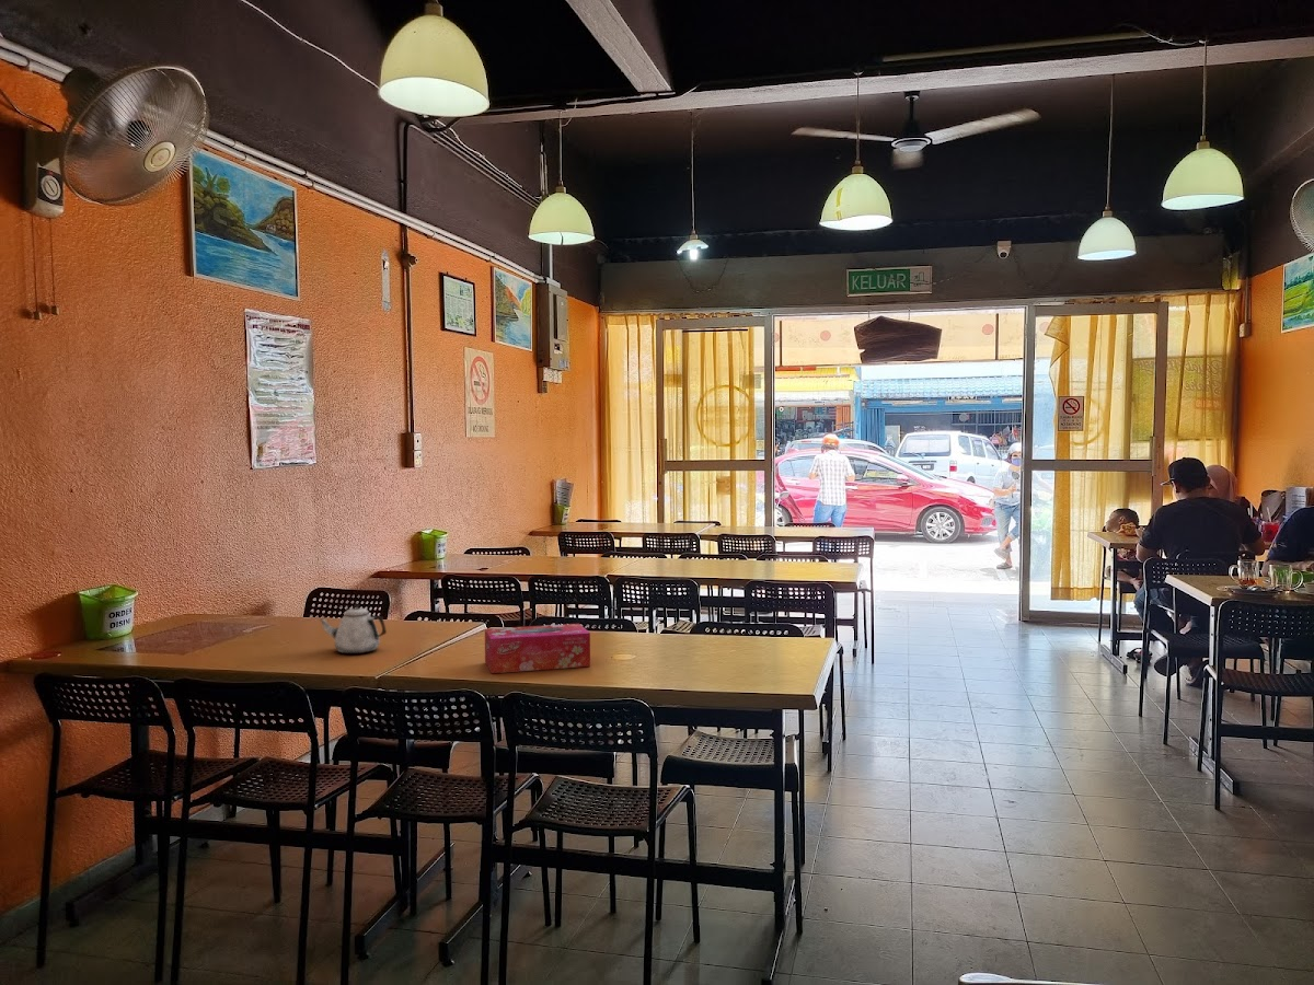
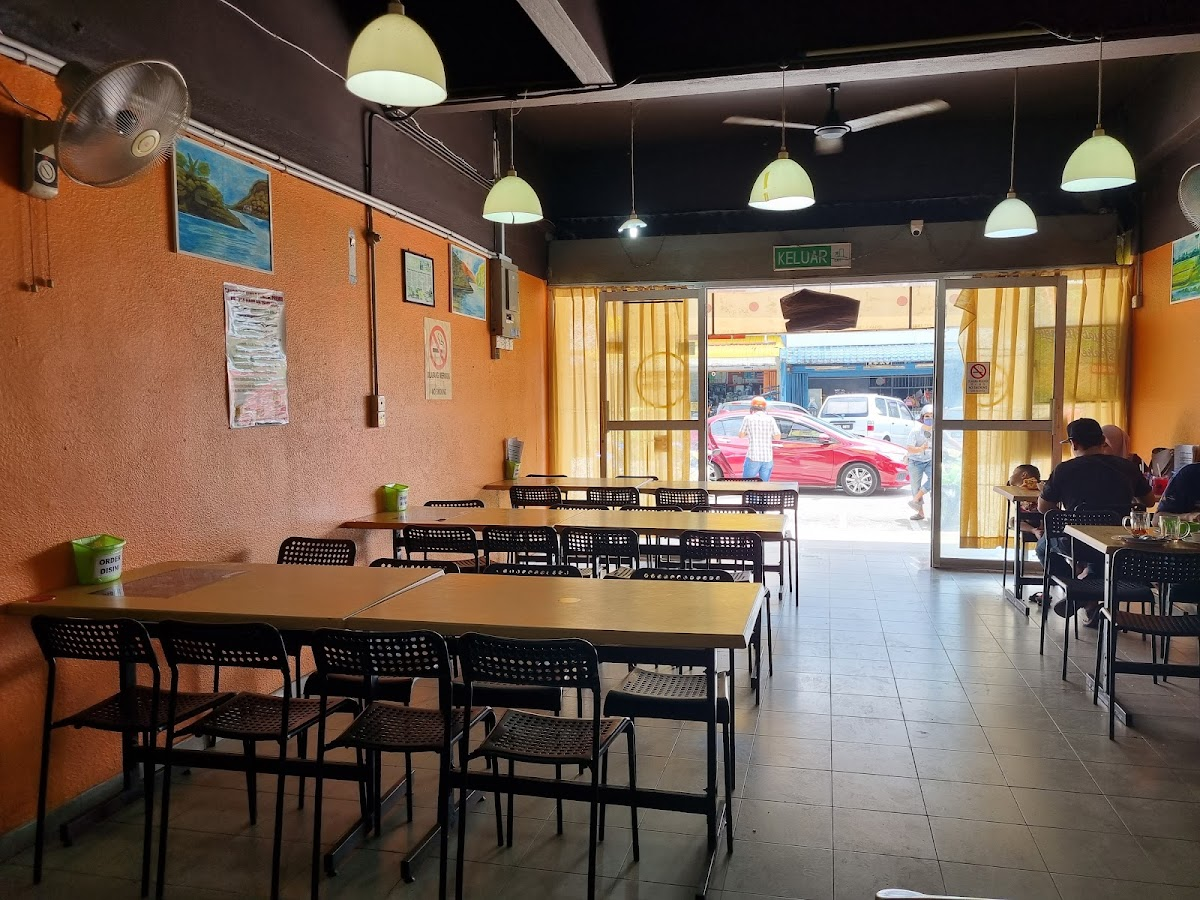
- teapot [319,604,388,654]
- tissue box [484,623,591,674]
